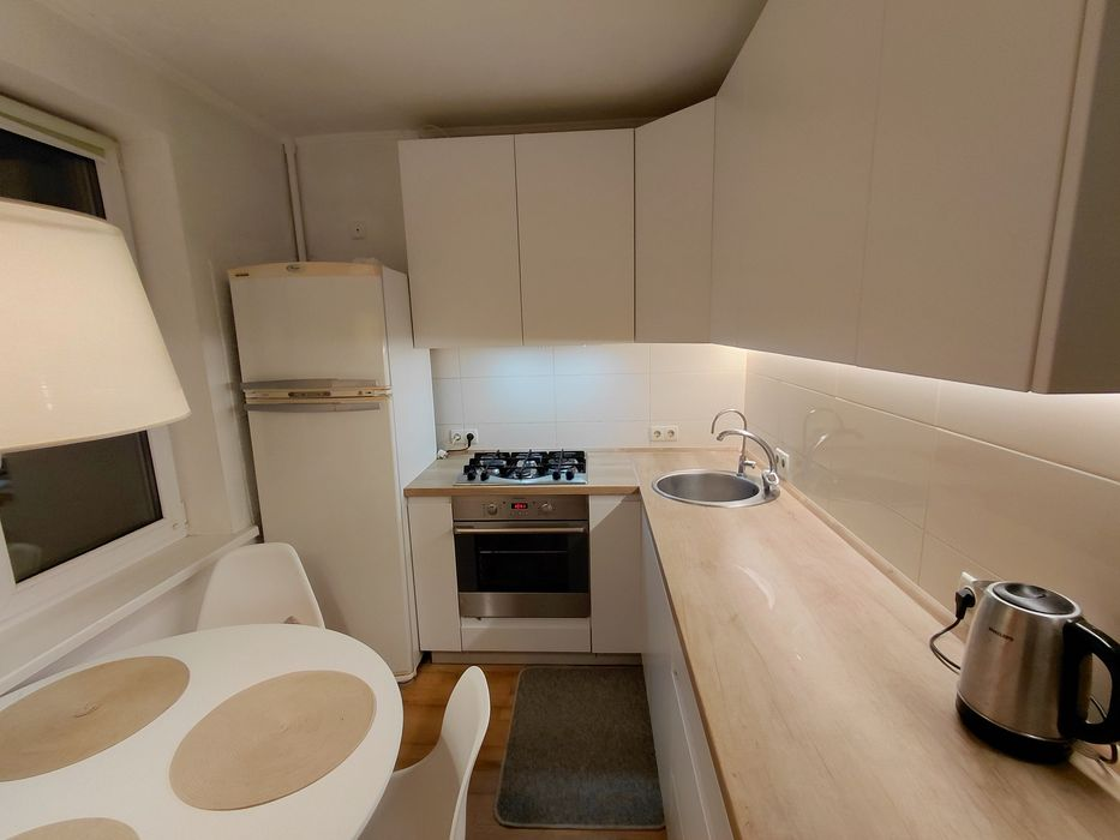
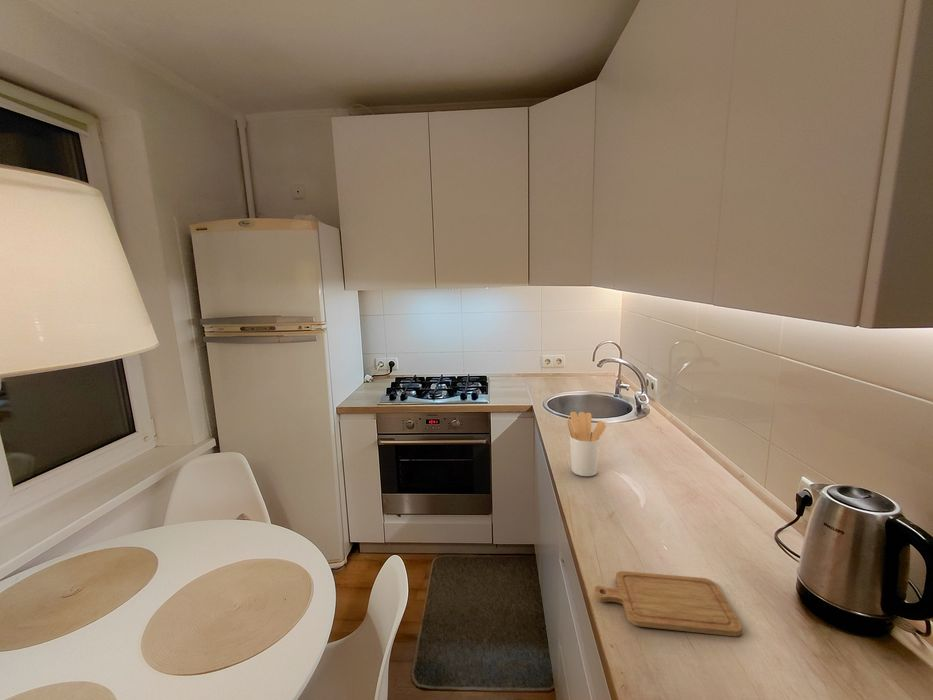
+ utensil holder [567,411,607,477]
+ chopping board [593,570,743,637]
